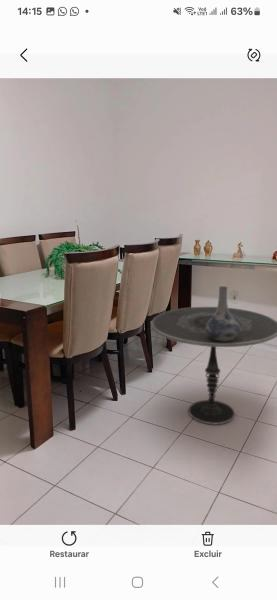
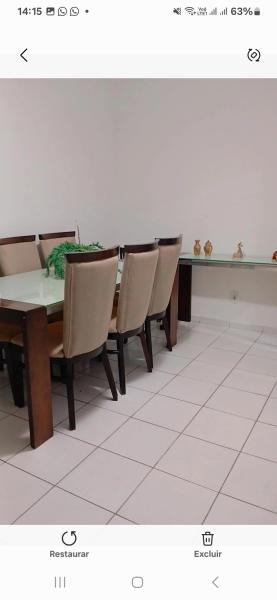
- decorative vase [205,285,240,342]
- side table [151,306,277,425]
